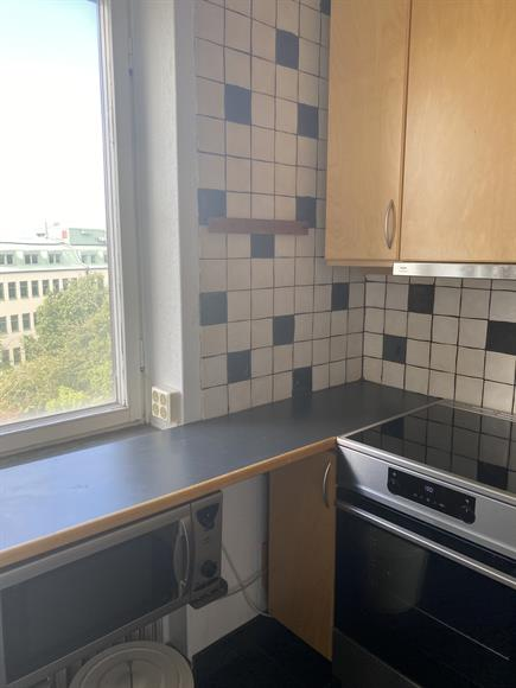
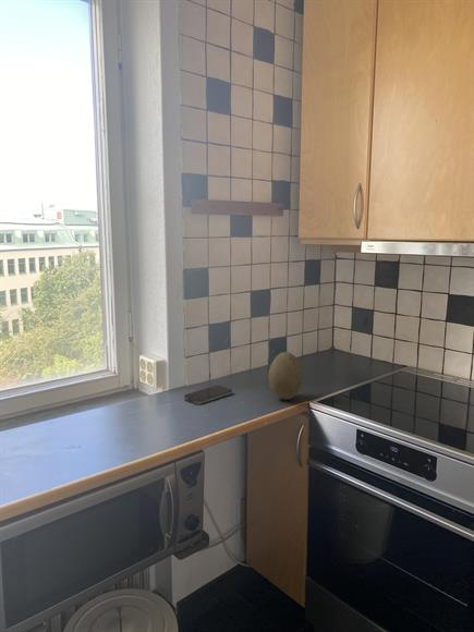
+ smartphone [183,385,233,405]
+ decorative egg [267,351,304,401]
